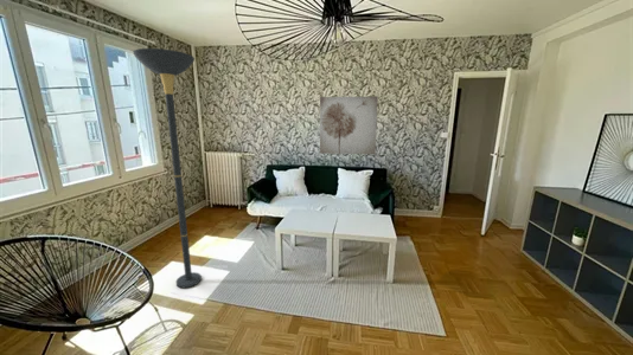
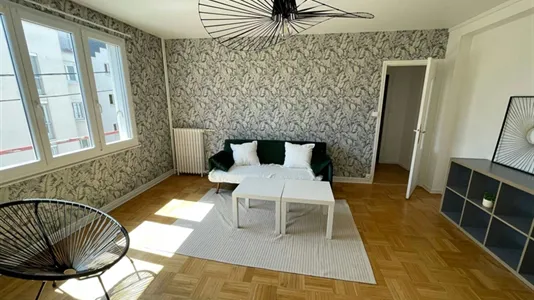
- wall art [319,95,379,155]
- floor lamp [132,47,203,289]
